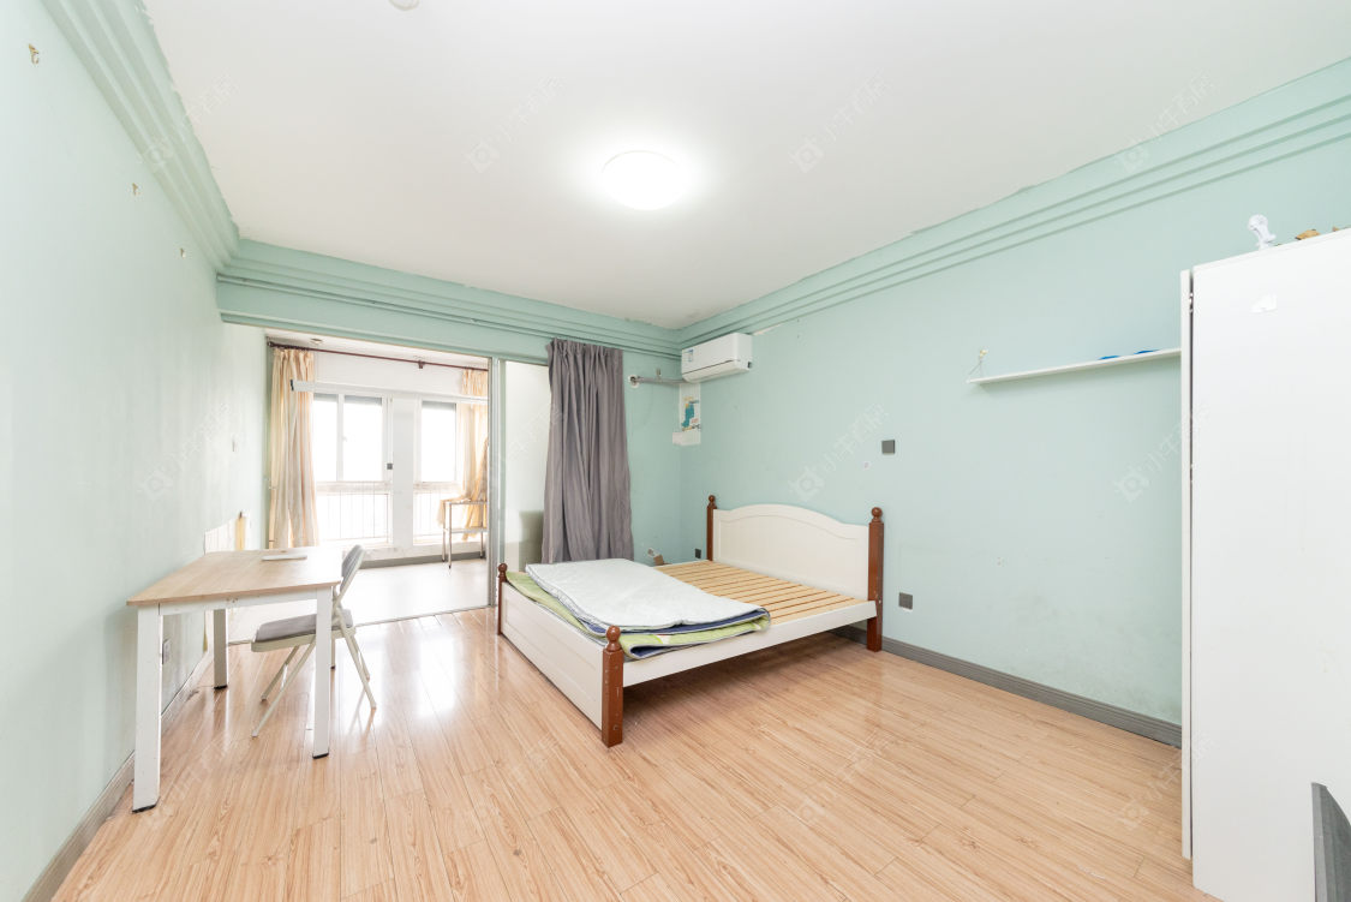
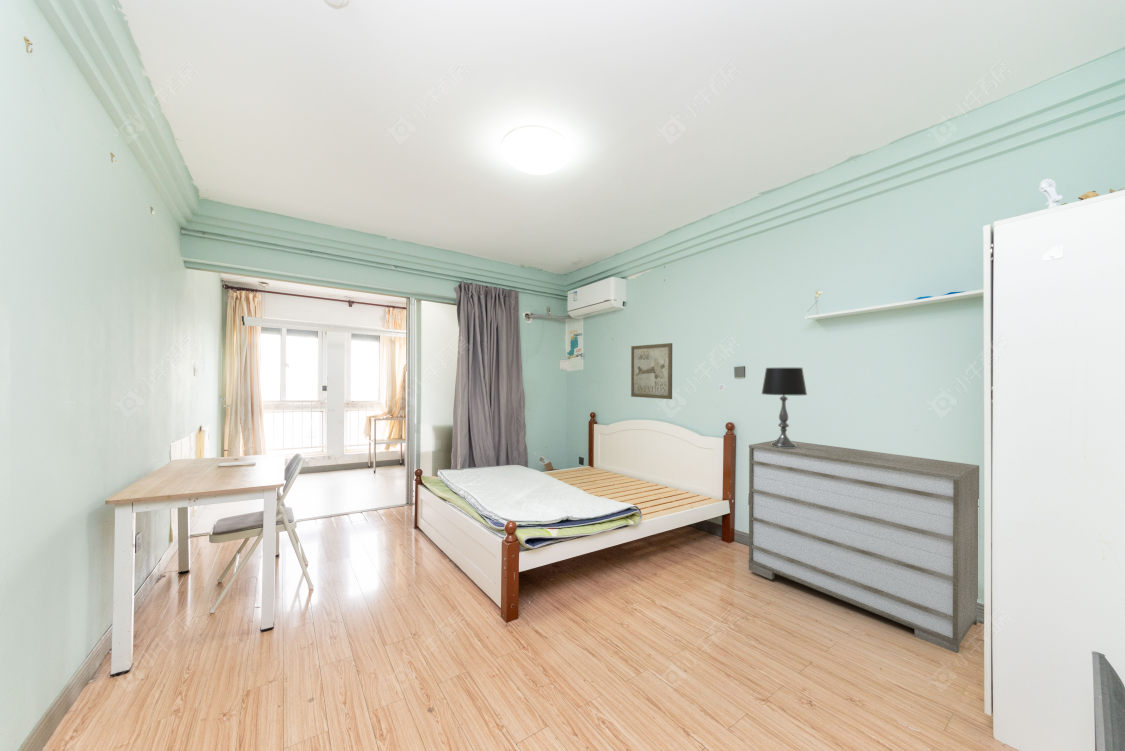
+ dresser [747,439,980,654]
+ wall art [630,342,673,400]
+ table lamp [761,367,808,448]
